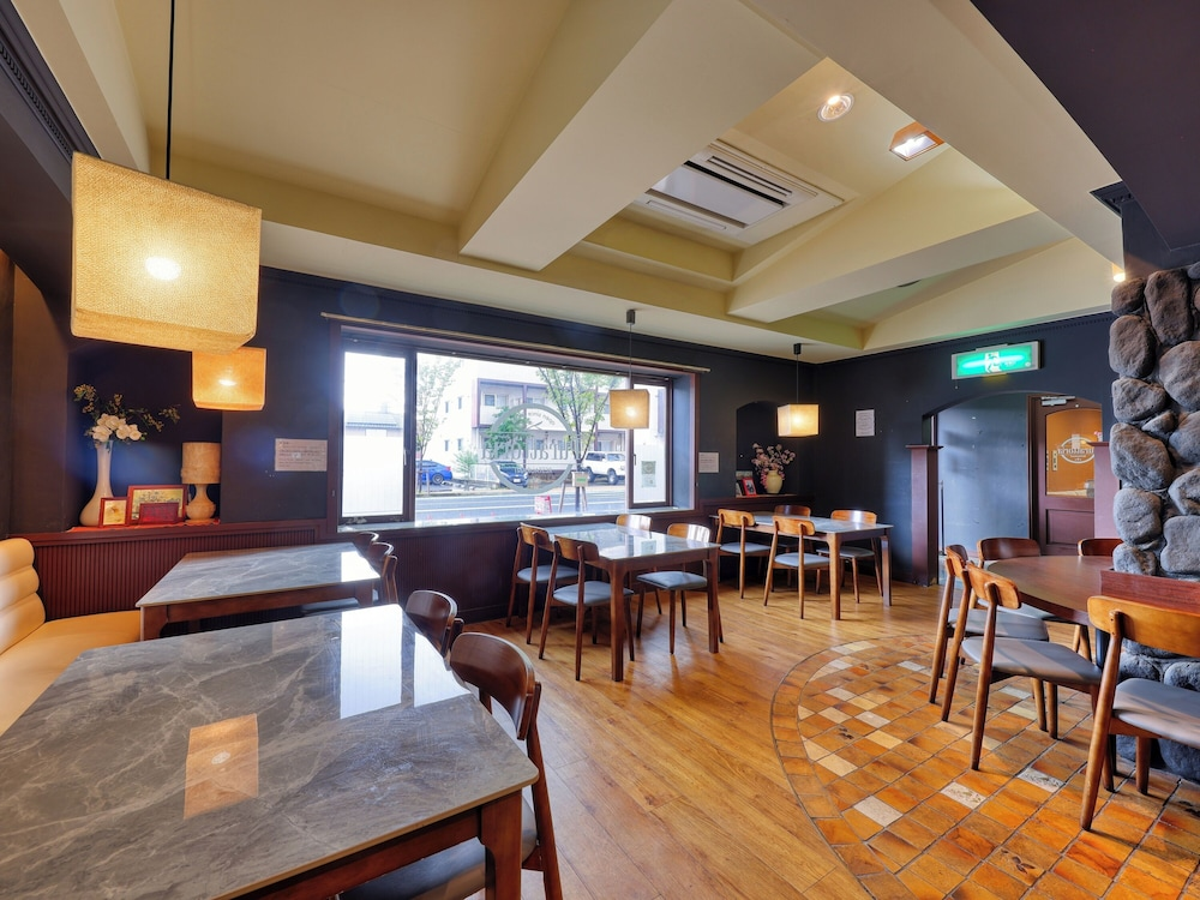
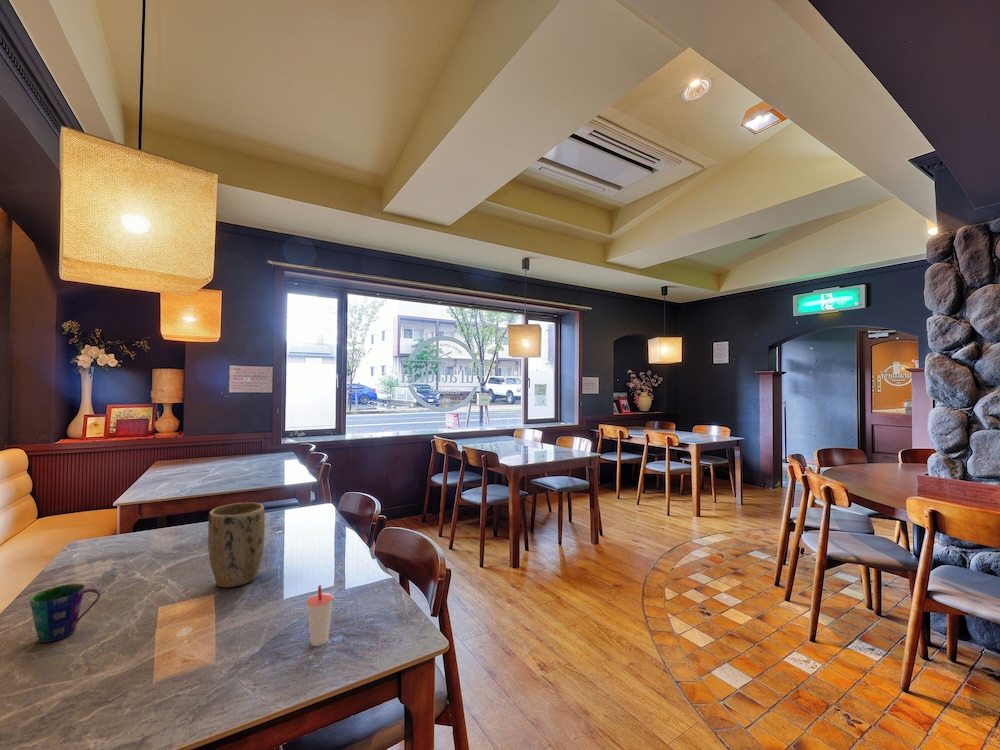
+ cup [305,584,334,647]
+ plant pot [207,502,266,588]
+ cup [29,582,101,643]
